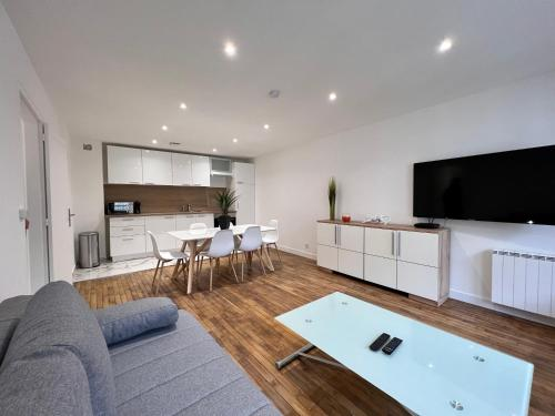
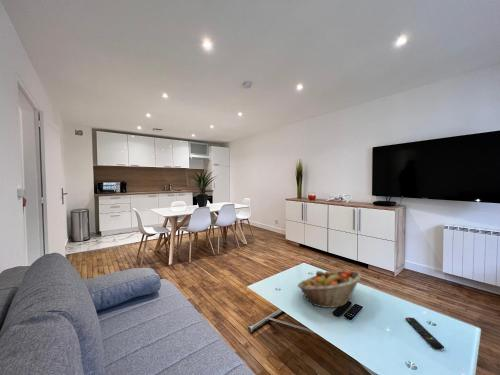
+ remote control [404,317,445,350]
+ fruit basket [296,269,362,309]
